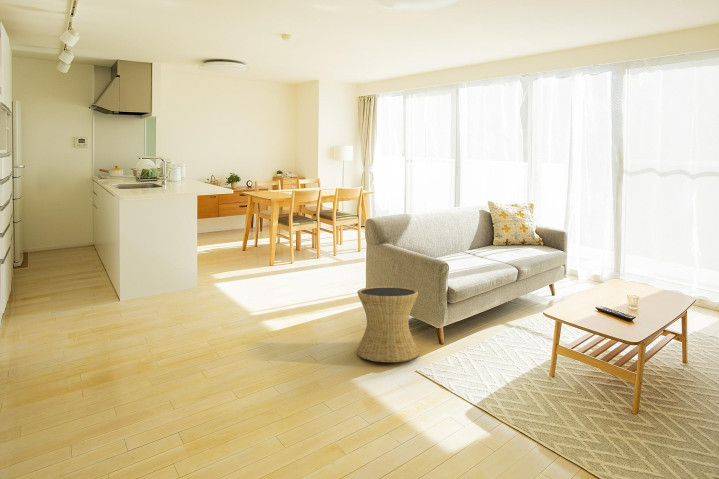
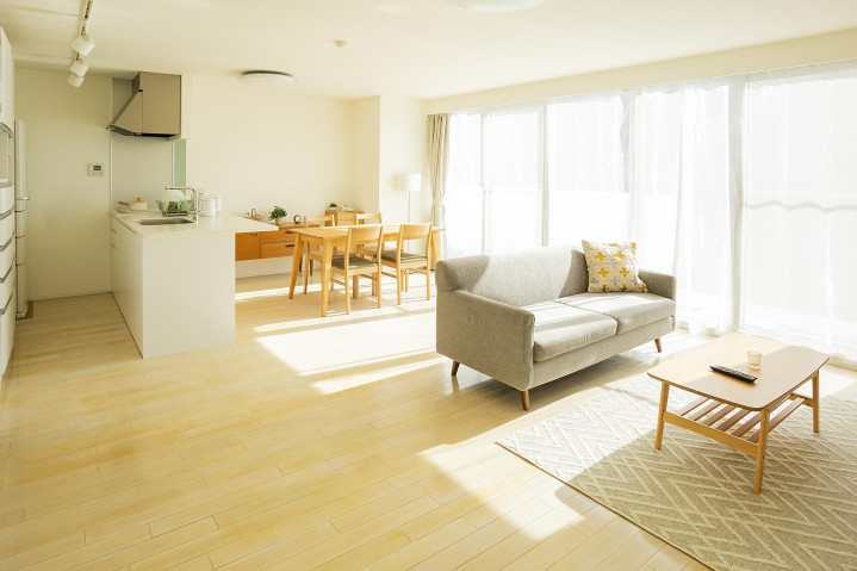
- side table [356,285,420,363]
